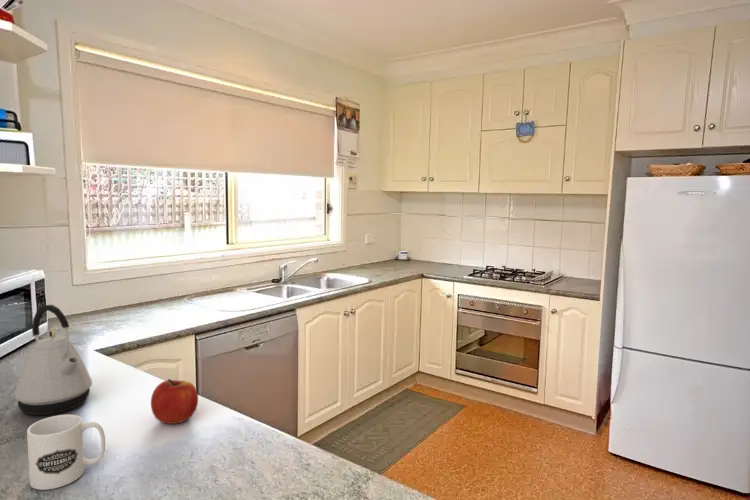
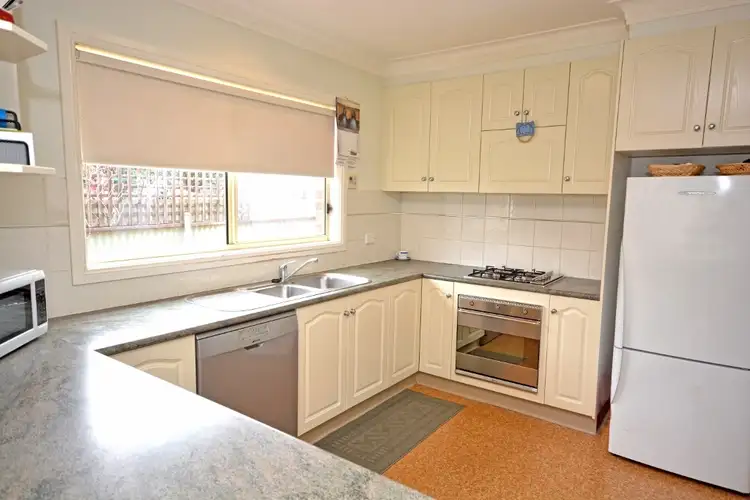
- kettle [13,304,93,416]
- apple [150,378,199,425]
- mug [26,414,106,491]
